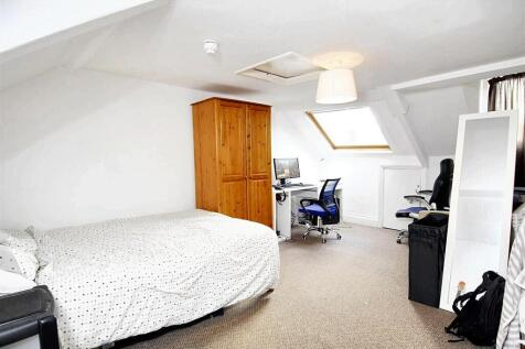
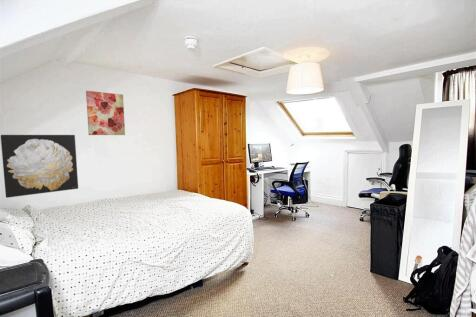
+ wall art [0,134,79,199]
+ wall art [85,90,126,136]
